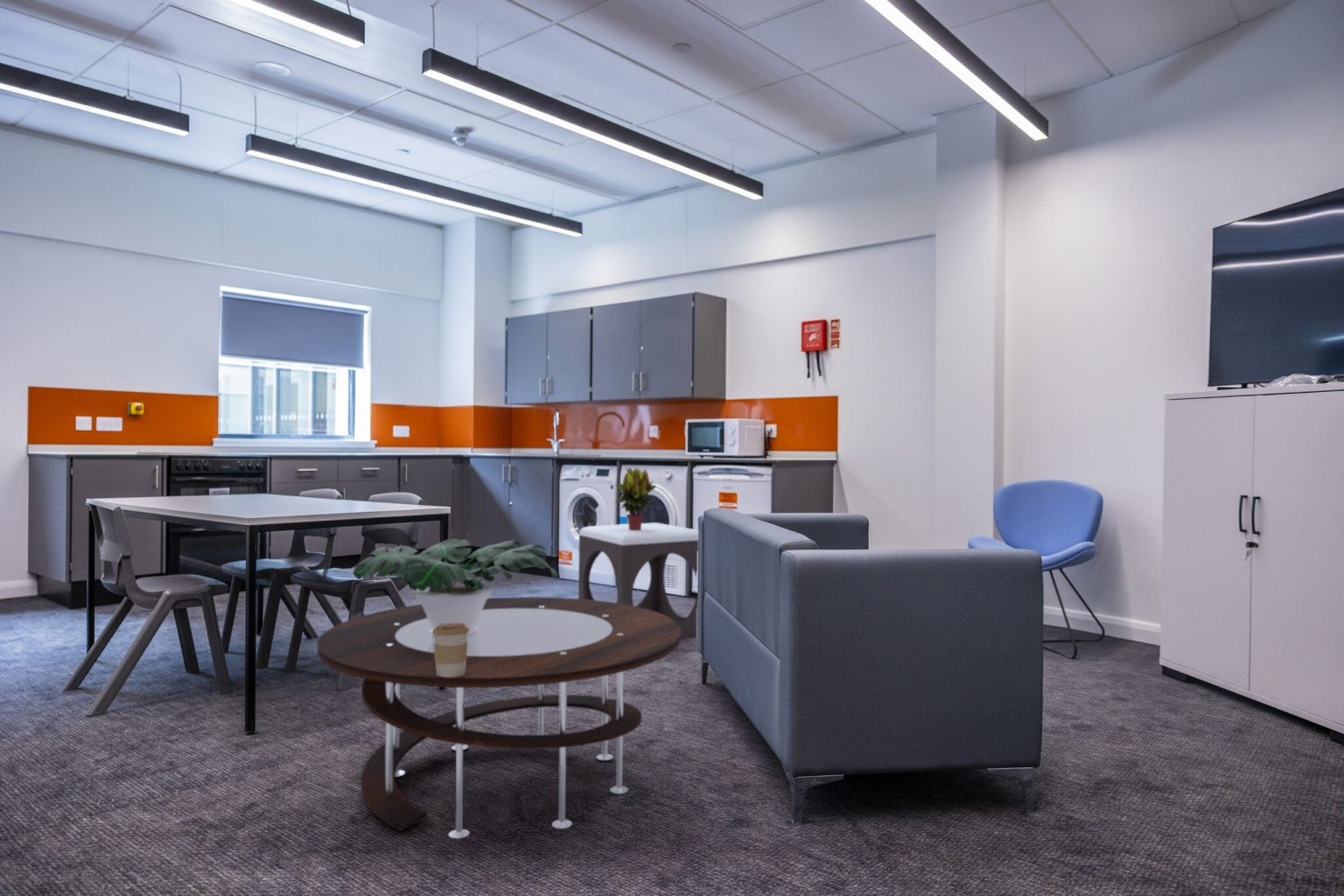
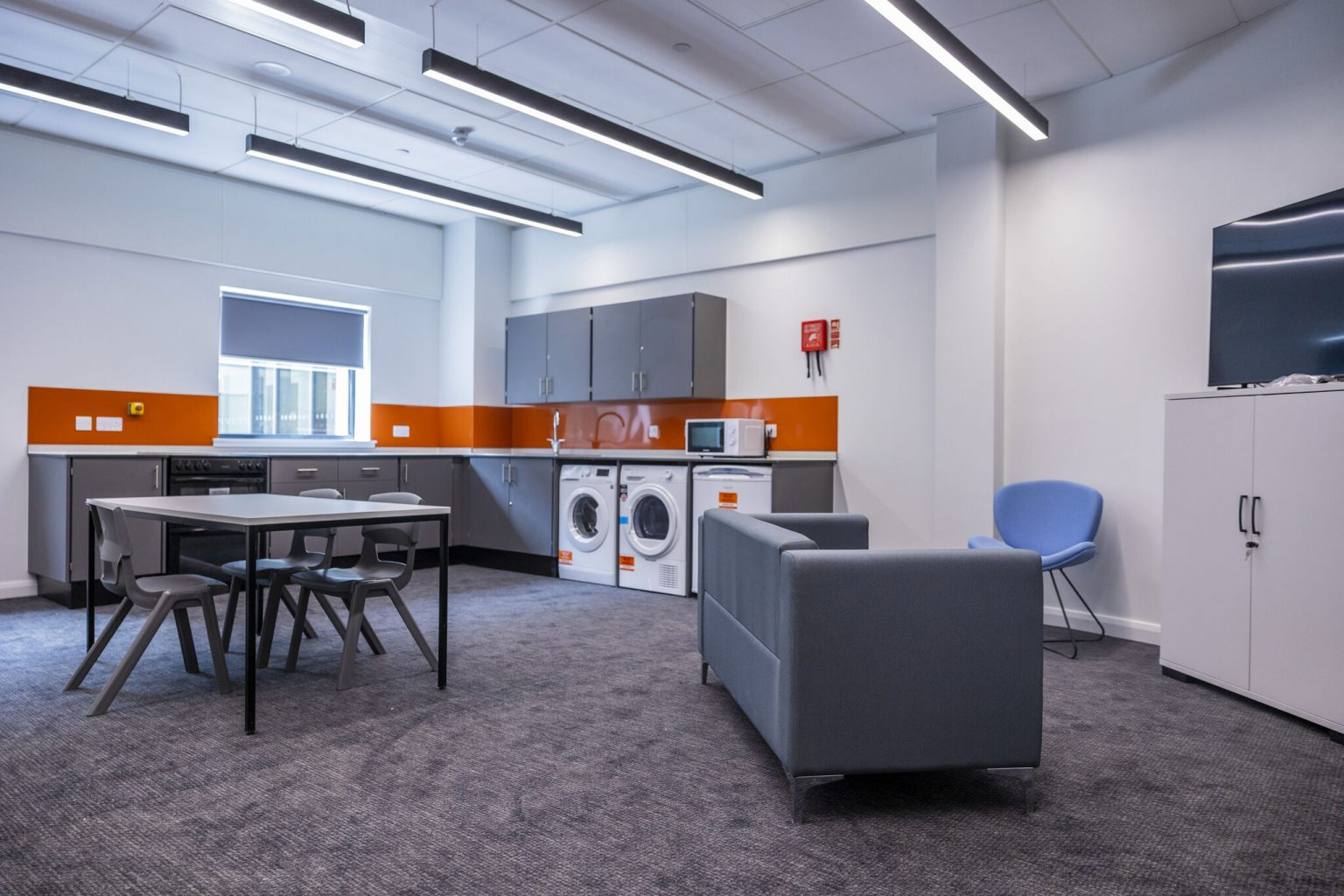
- coffee table [317,596,682,839]
- coffee cup [432,623,470,677]
- potted plant [614,466,657,530]
- footstool [577,521,699,641]
- potted plant [352,537,559,636]
